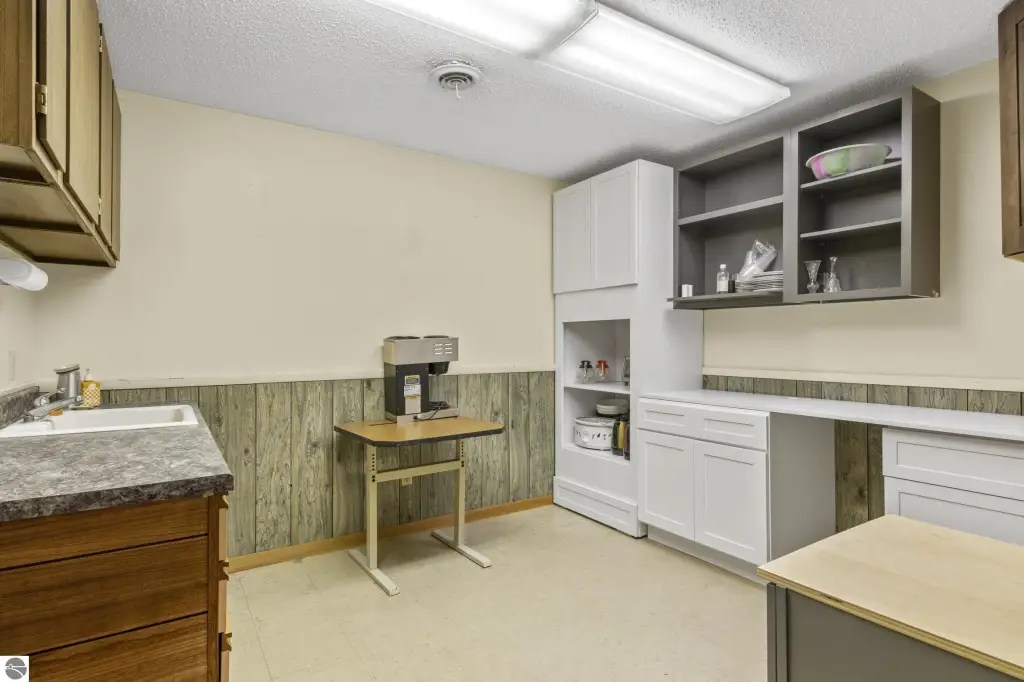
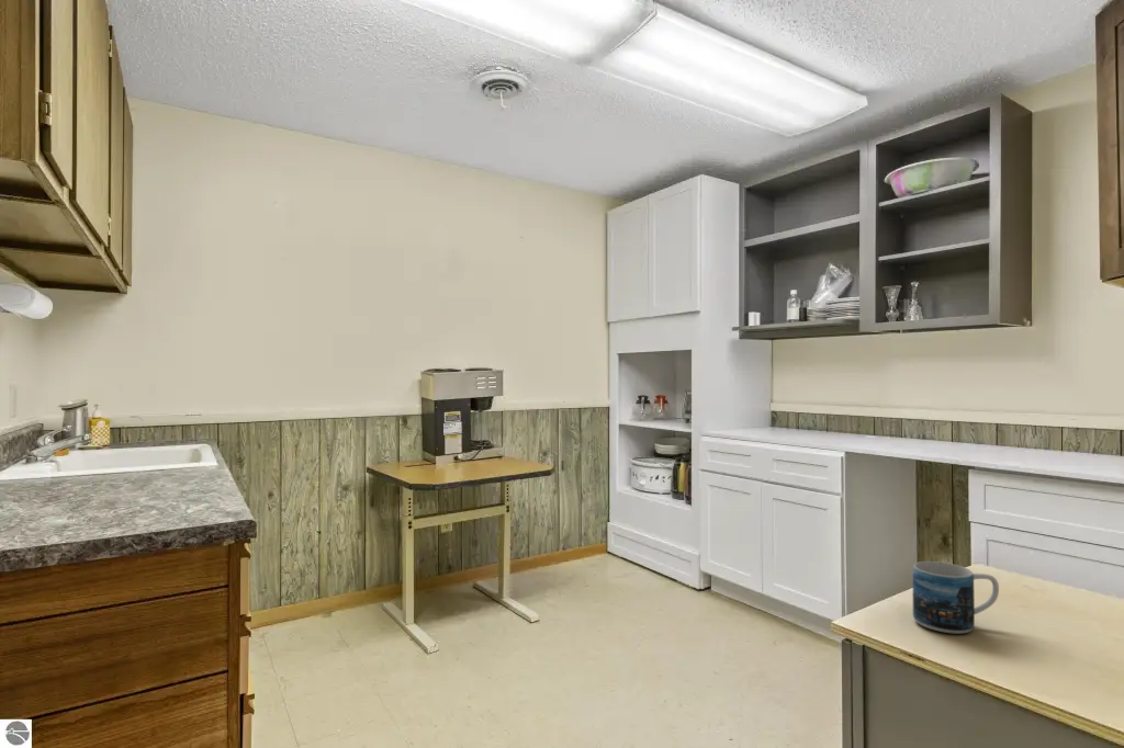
+ mug [912,560,1000,635]
